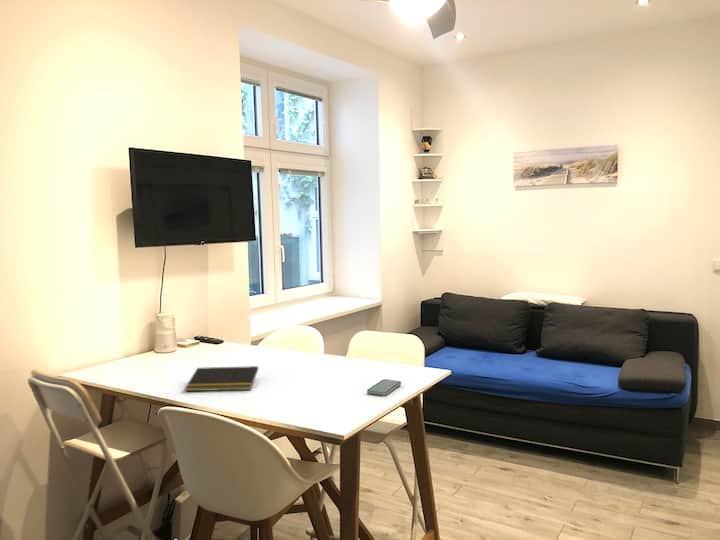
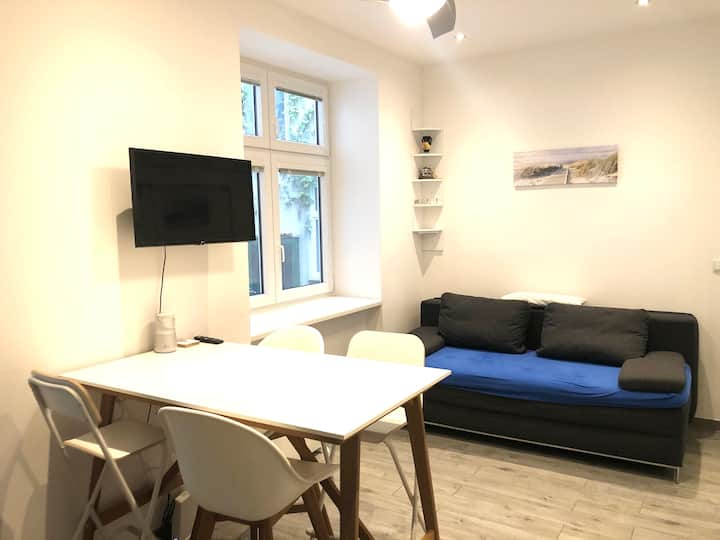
- notepad [184,365,259,392]
- smartphone [366,378,402,396]
